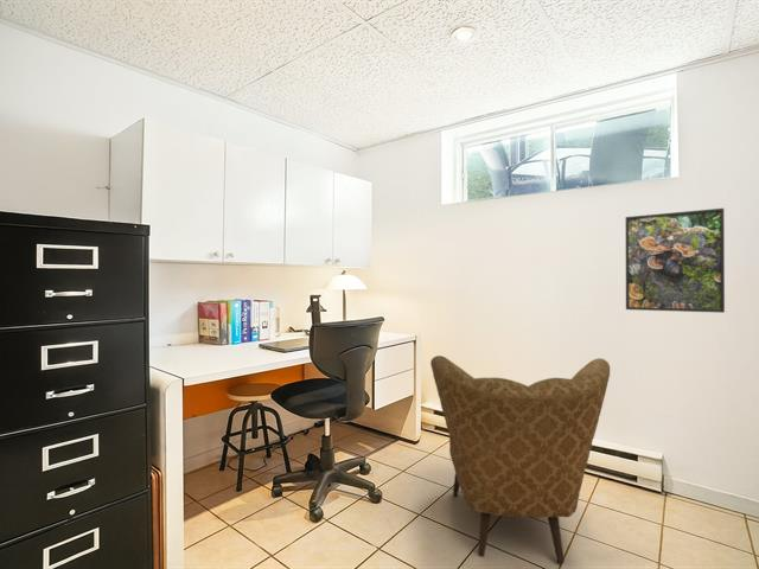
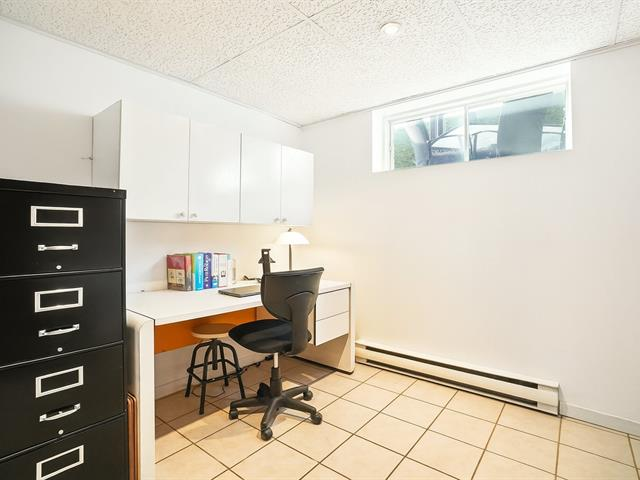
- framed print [625,207,726,314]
- armchair [429,354,611,564]
